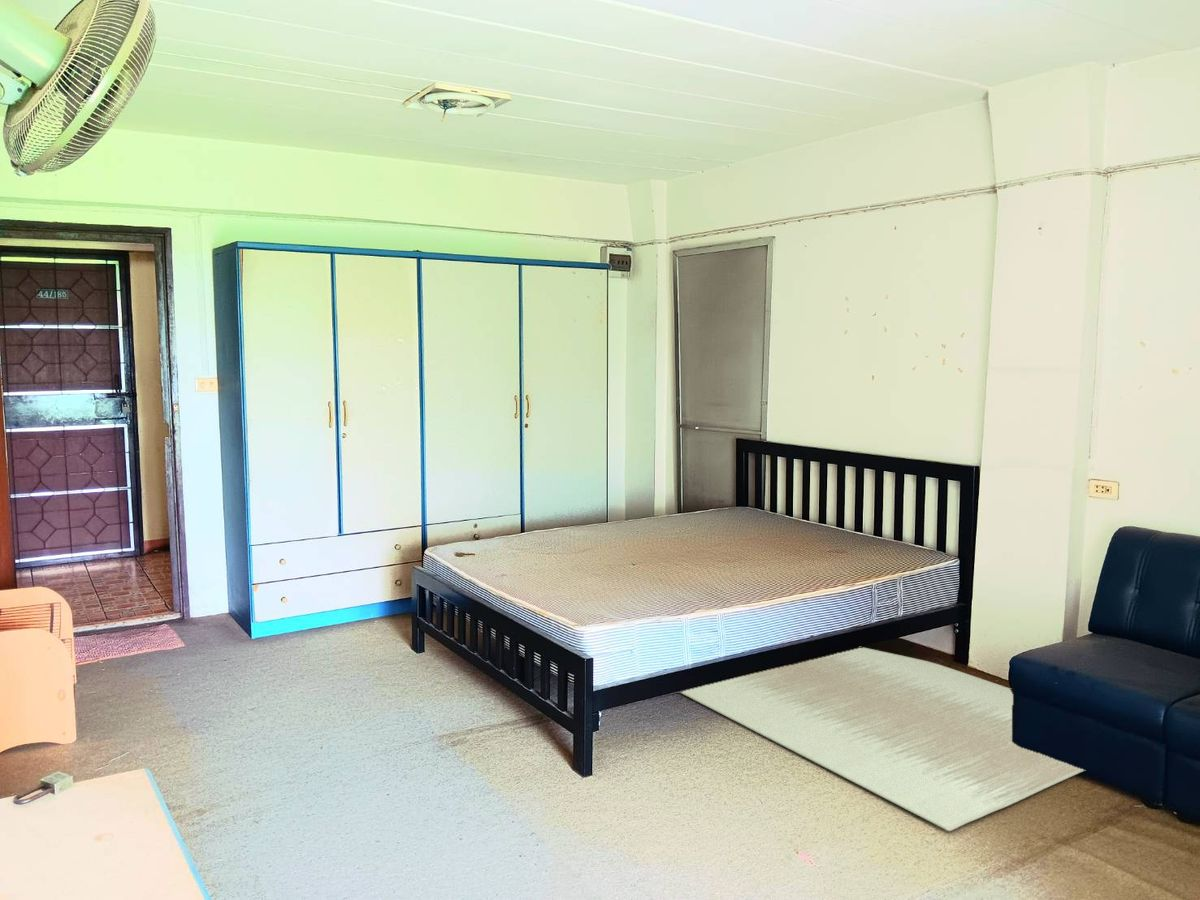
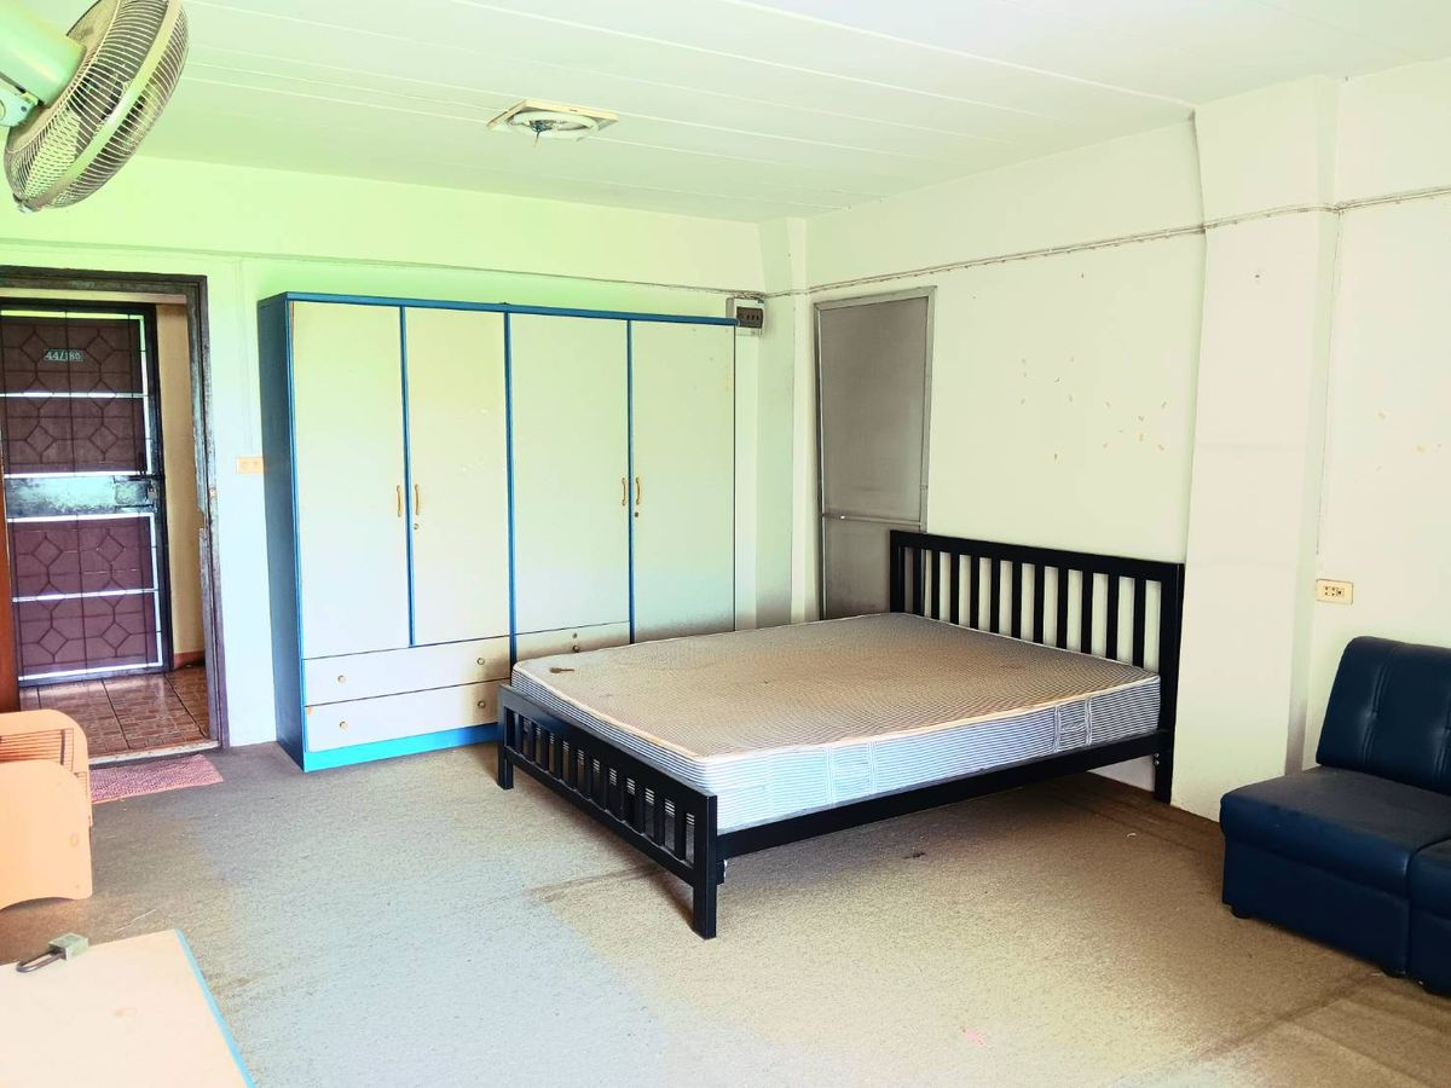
- rug [679,647,1086,832]
